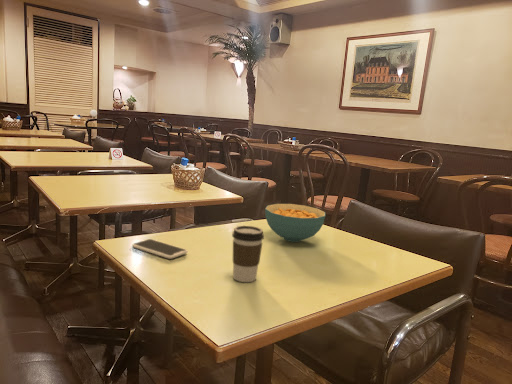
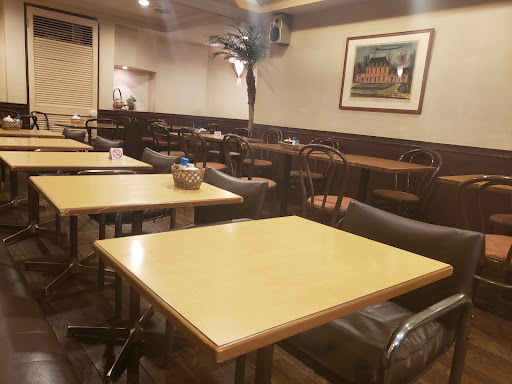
- cereal bowl [264,203,326,243]
- coffee cup [231,224,265,283]
- smartphone [131,238,188,260]
